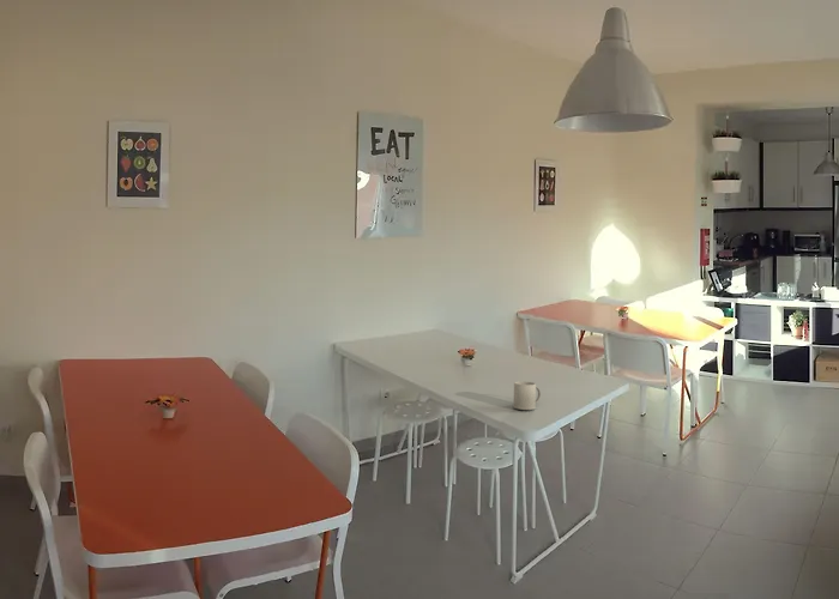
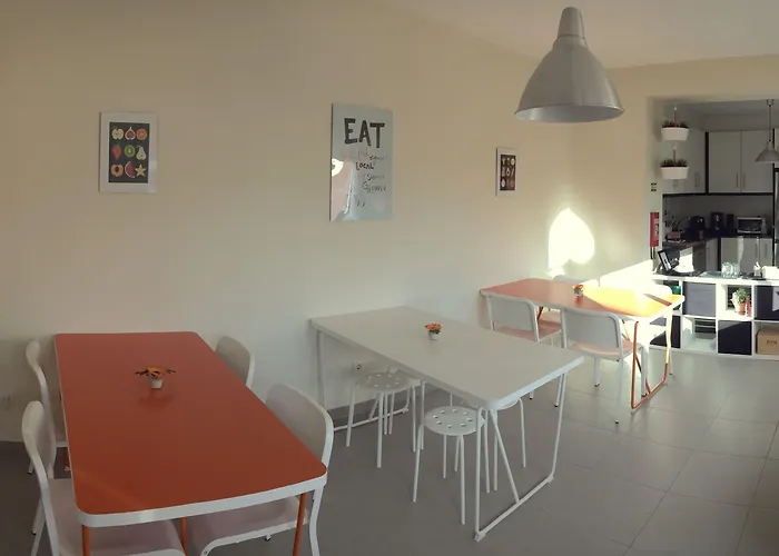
- mug [513,381,542,411]
